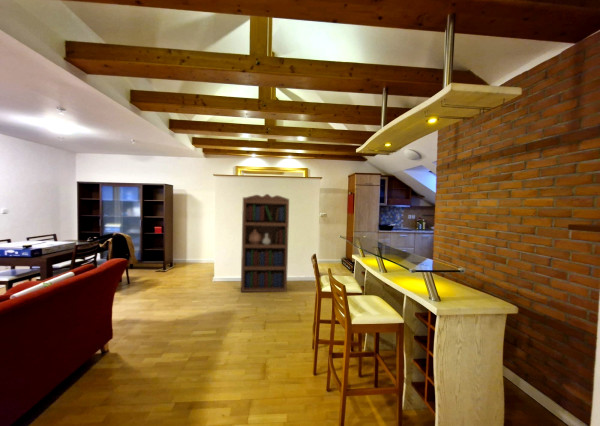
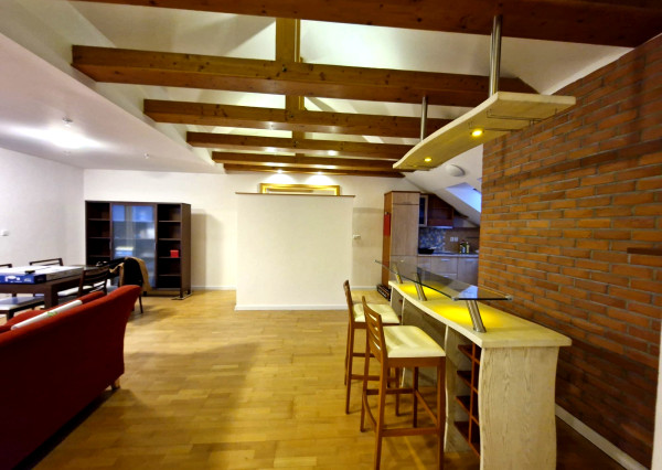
- bookcase [240,193,290,293]
